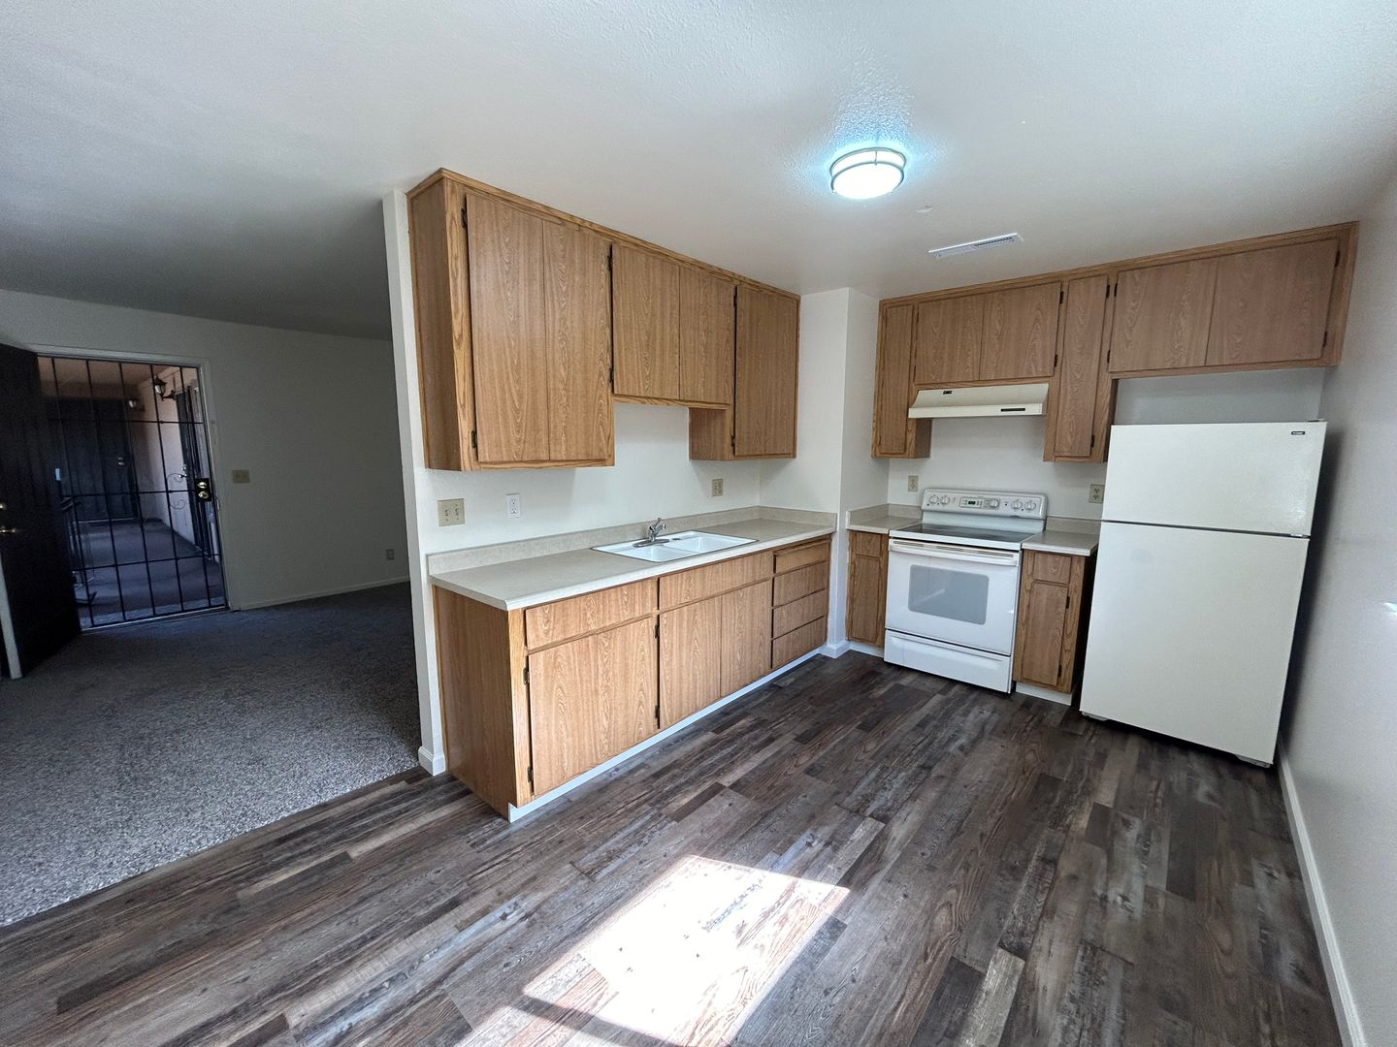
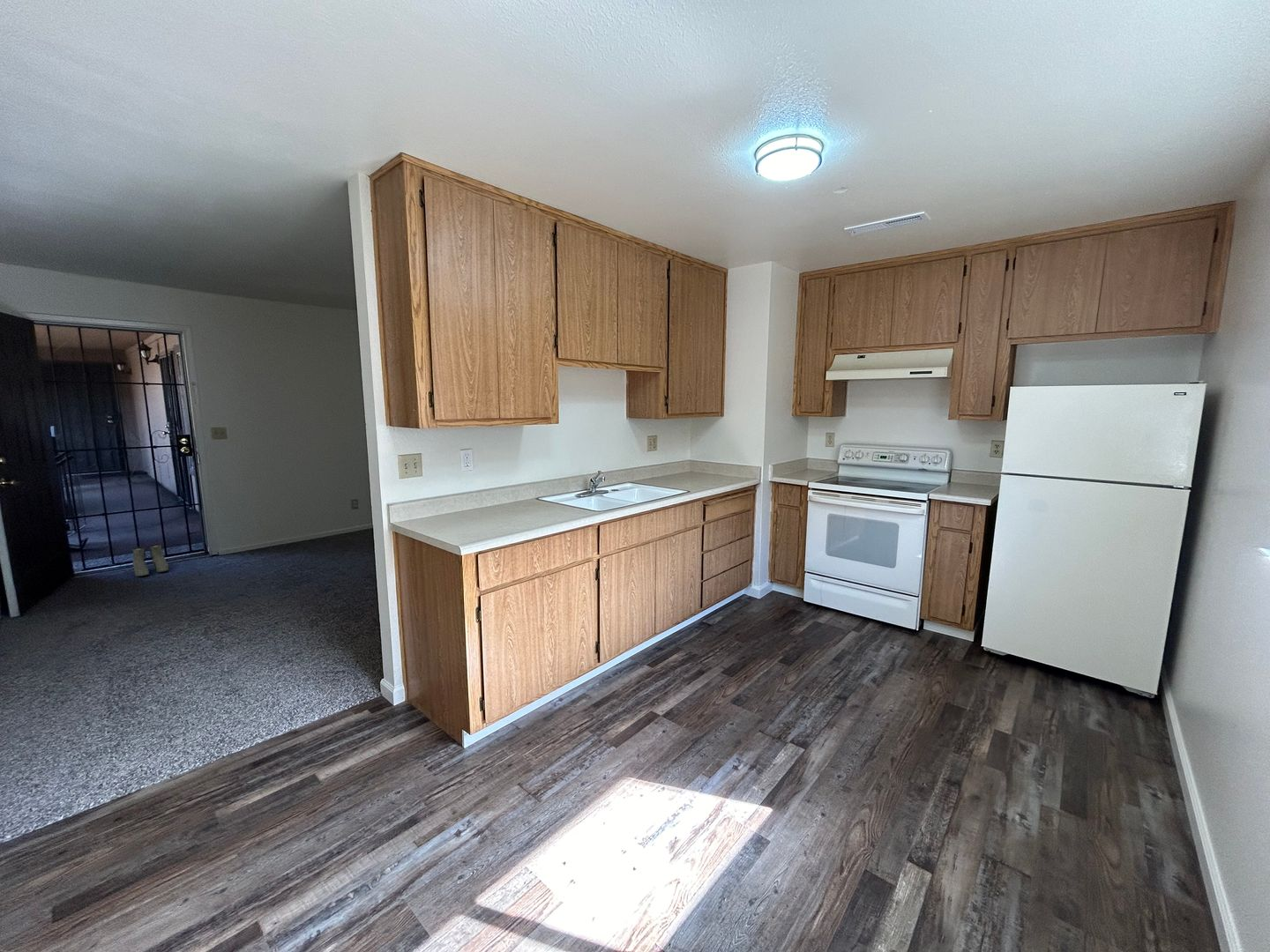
+ boots [132,543,169,577]
